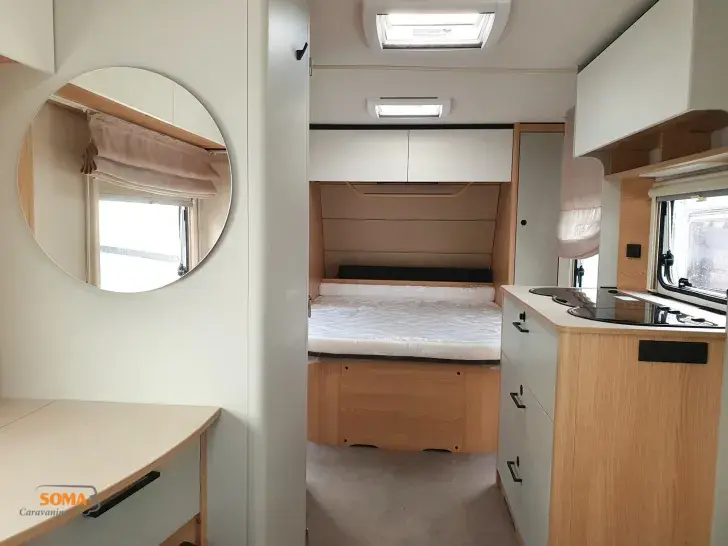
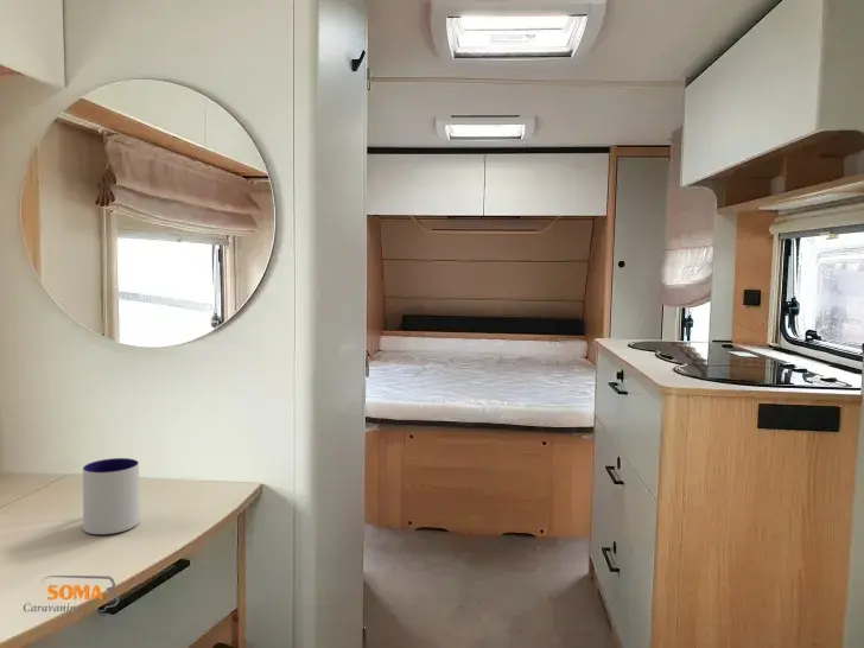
+ mug [82,457,140,535]
